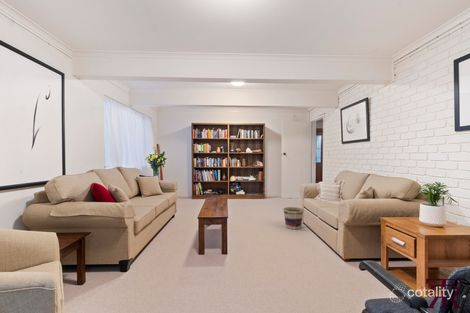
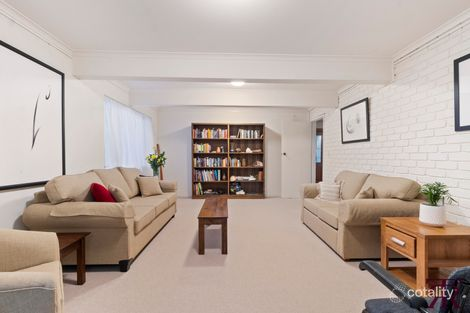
- basket [282,206,305,230]
